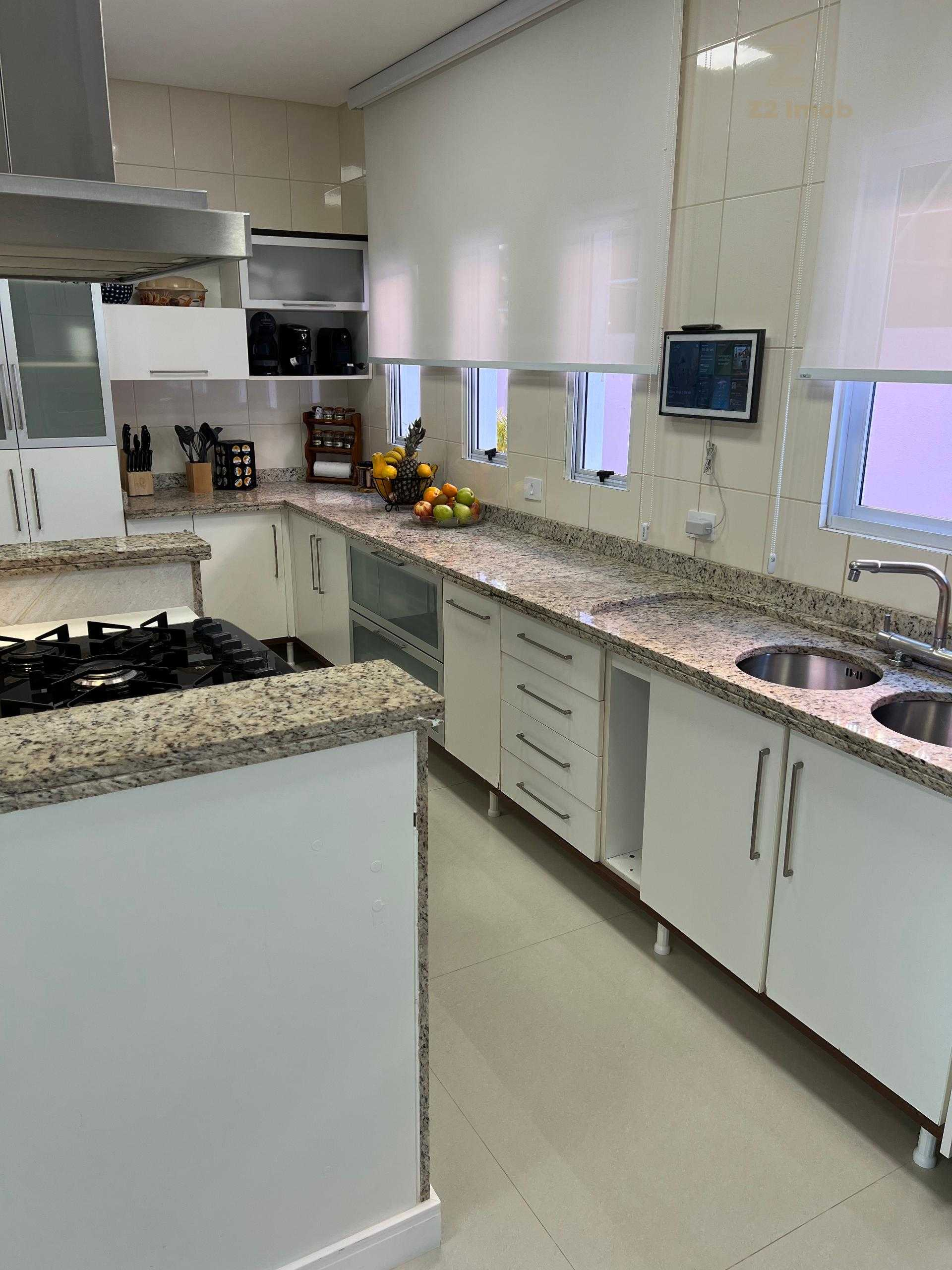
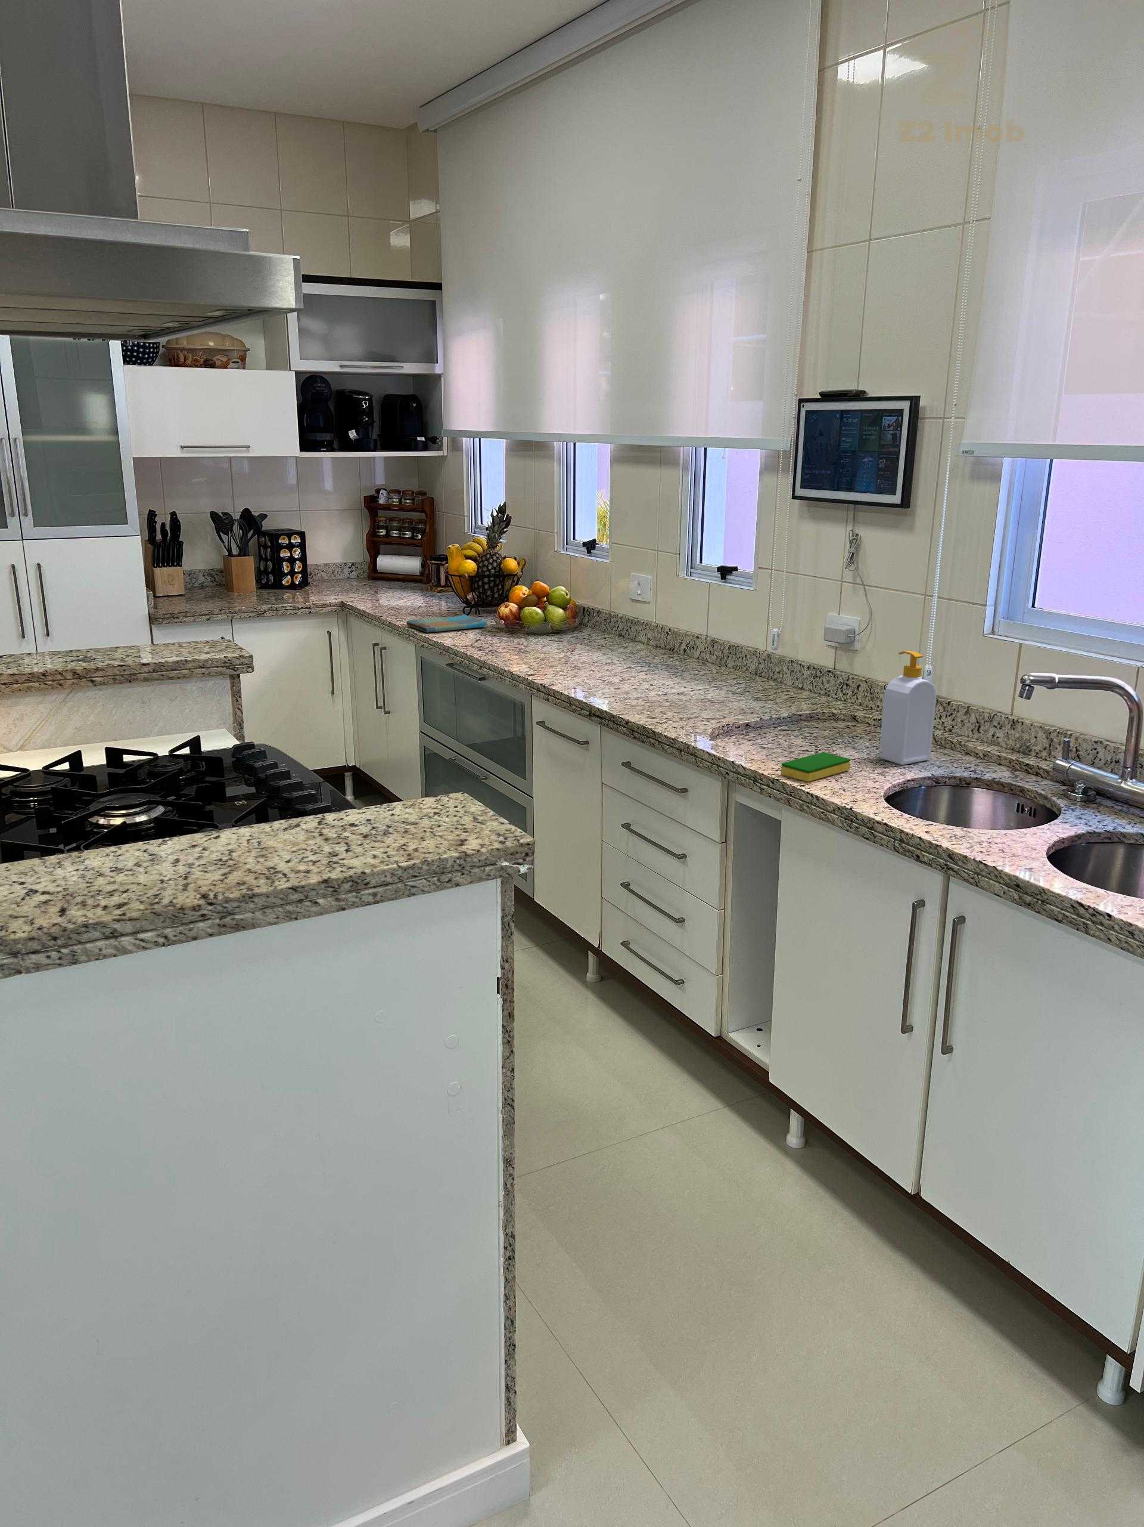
+ dish towel [406,613,488,632]
+ soap bottle [878,650,936,765]
+ dish sponge [781,751,851,782]
